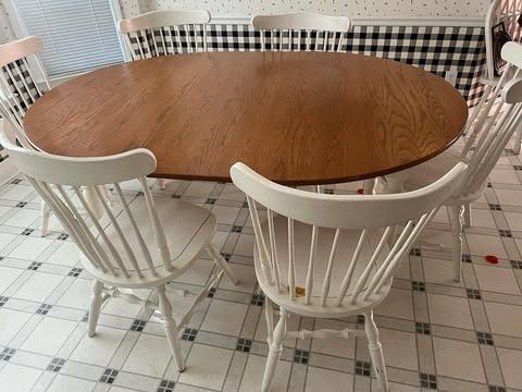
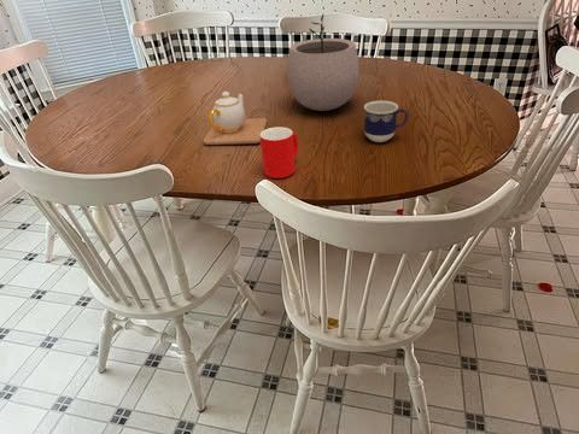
+ cup [259,127,299,180]
+ plant pot [286,13,361,112]
+ cup [363,100,409,143]
+ teapot [203,90,269,146]
